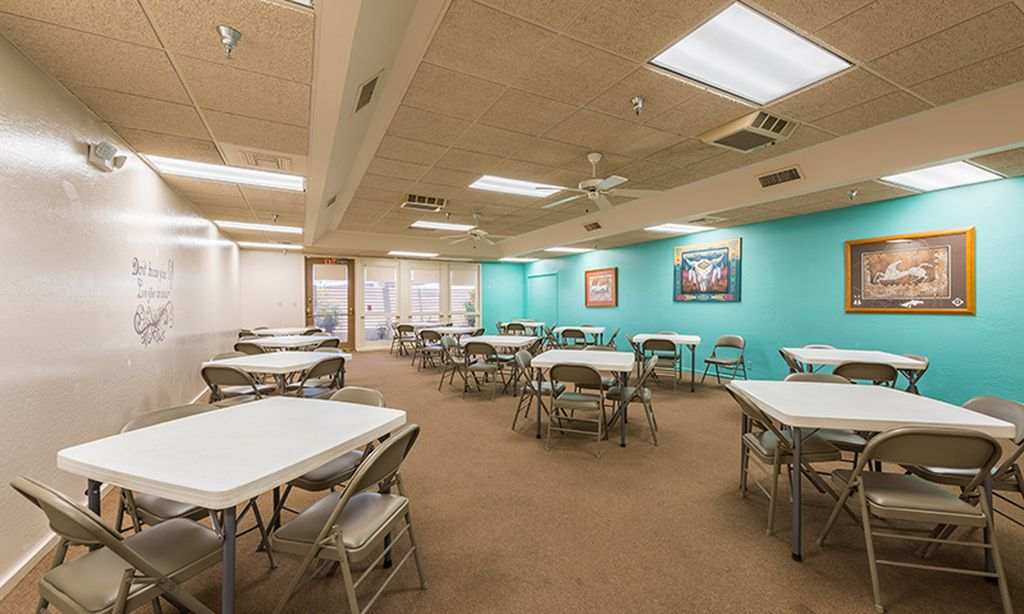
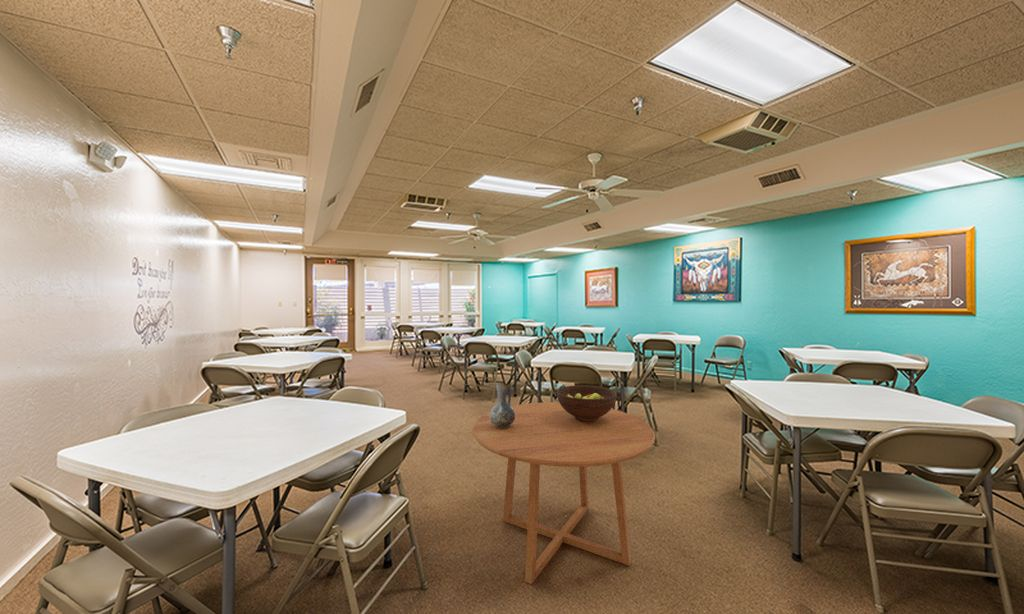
+ fruit bowl [556,384,618,422]
+ dining table [471,401,656,585]
+ pitcher [489,381,515,428]
